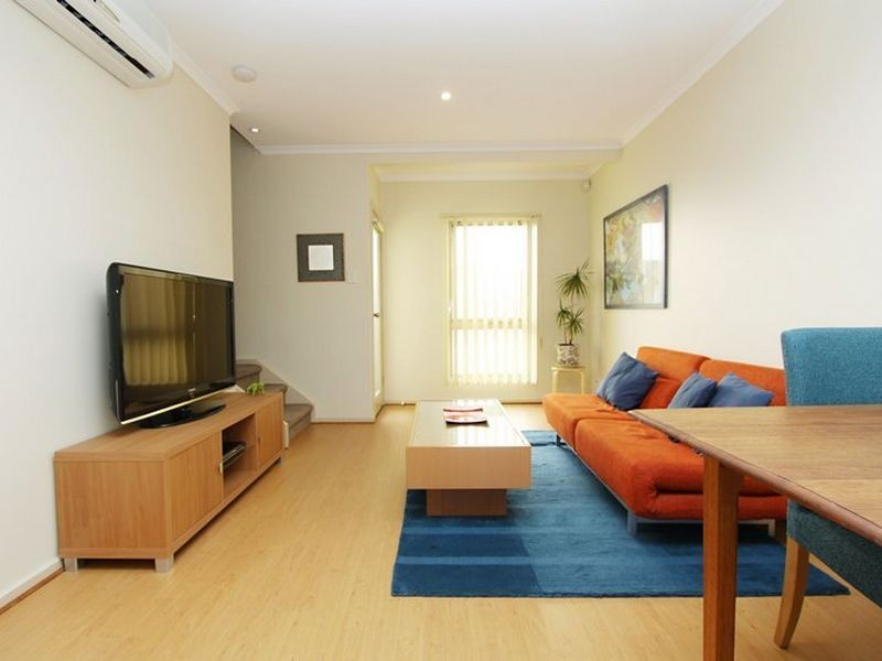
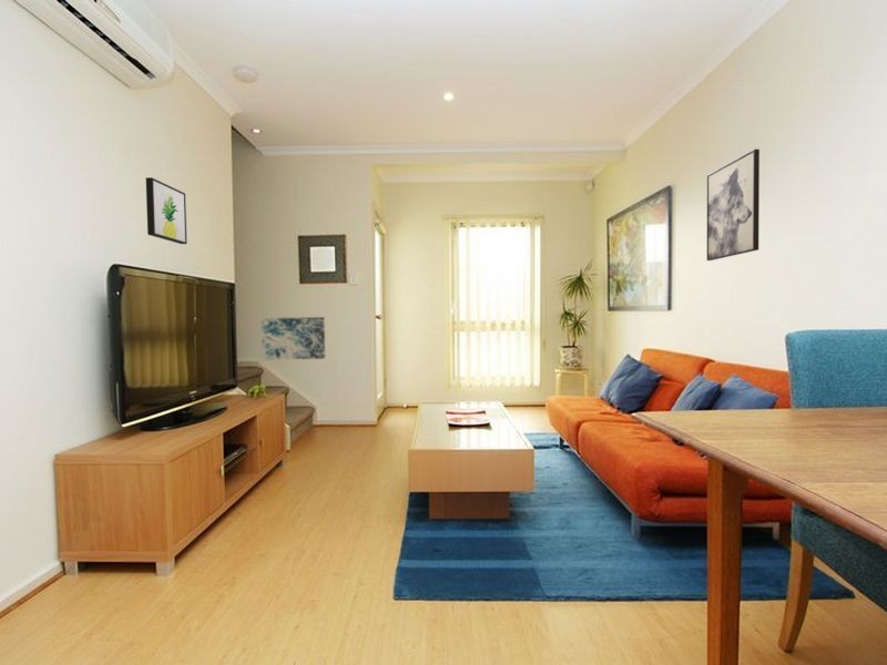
+ wall art [706,149,761,262]
+ wall art [145,176,188,245]
+ wall art [261,316,326,361]
